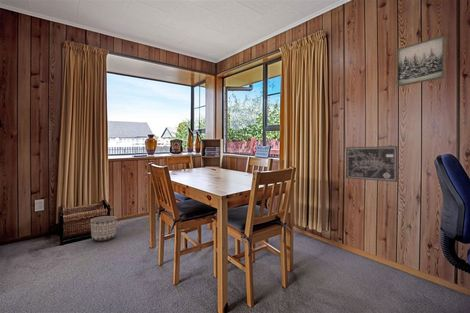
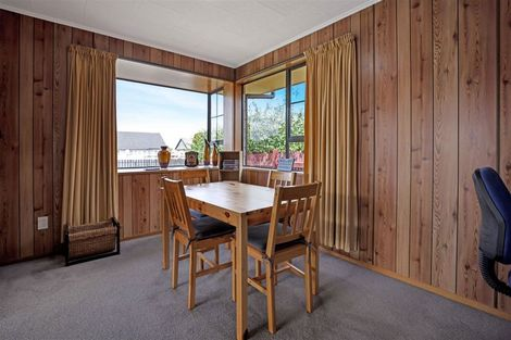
- planter [89,215,118,242]
- wall art [345,145,398,183]
- wall art [396,35,446,87]
